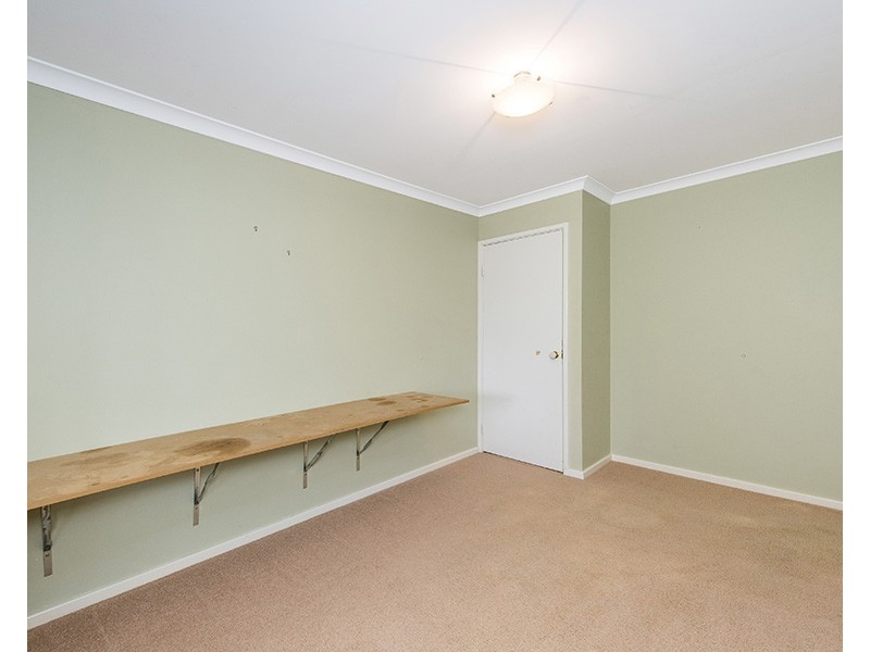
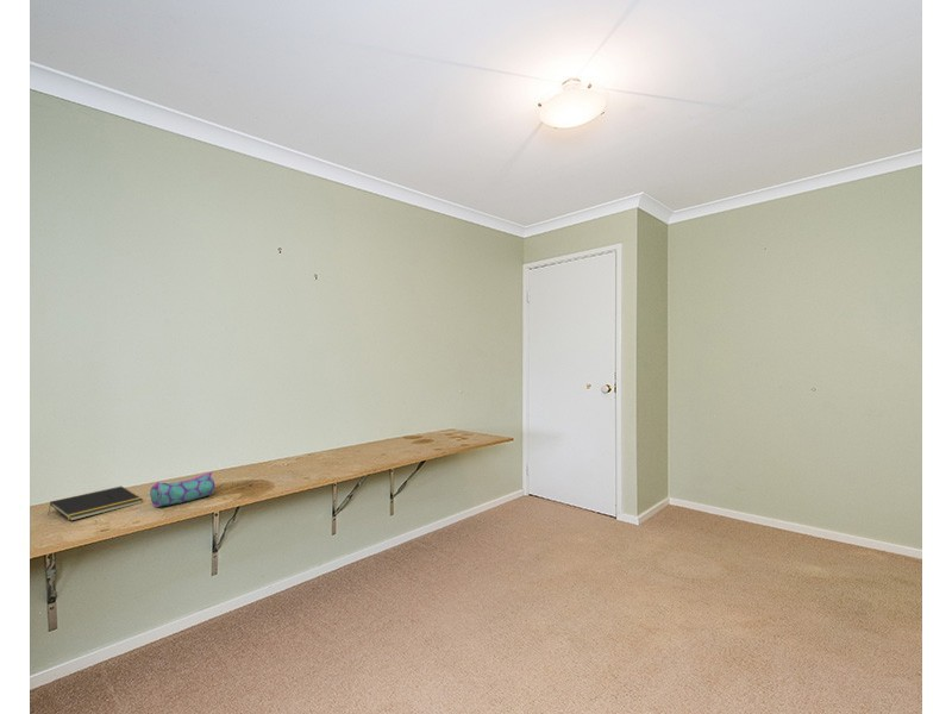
+ notepad [48,486,144,522]
+ pencil case [149,471,217,508]
